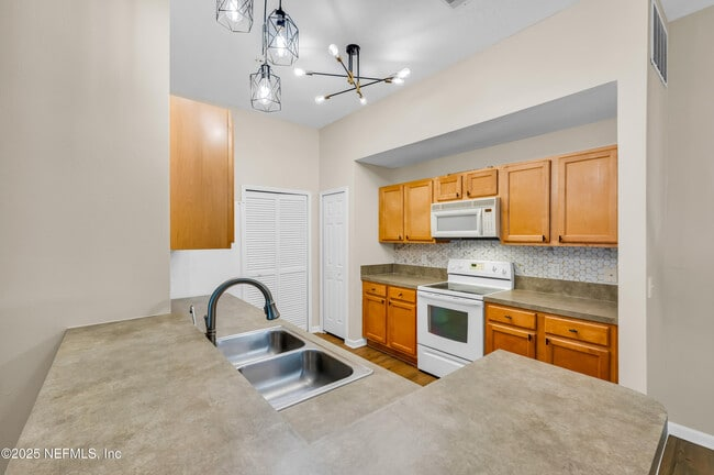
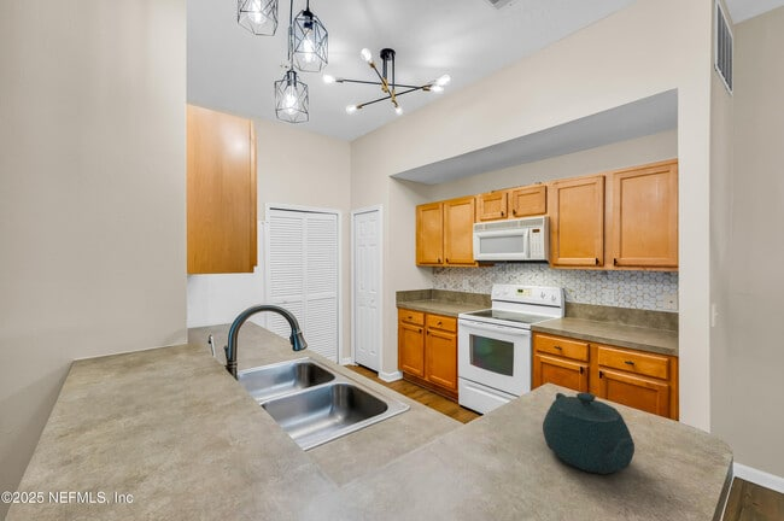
+ teapot [542,392,636,475]
